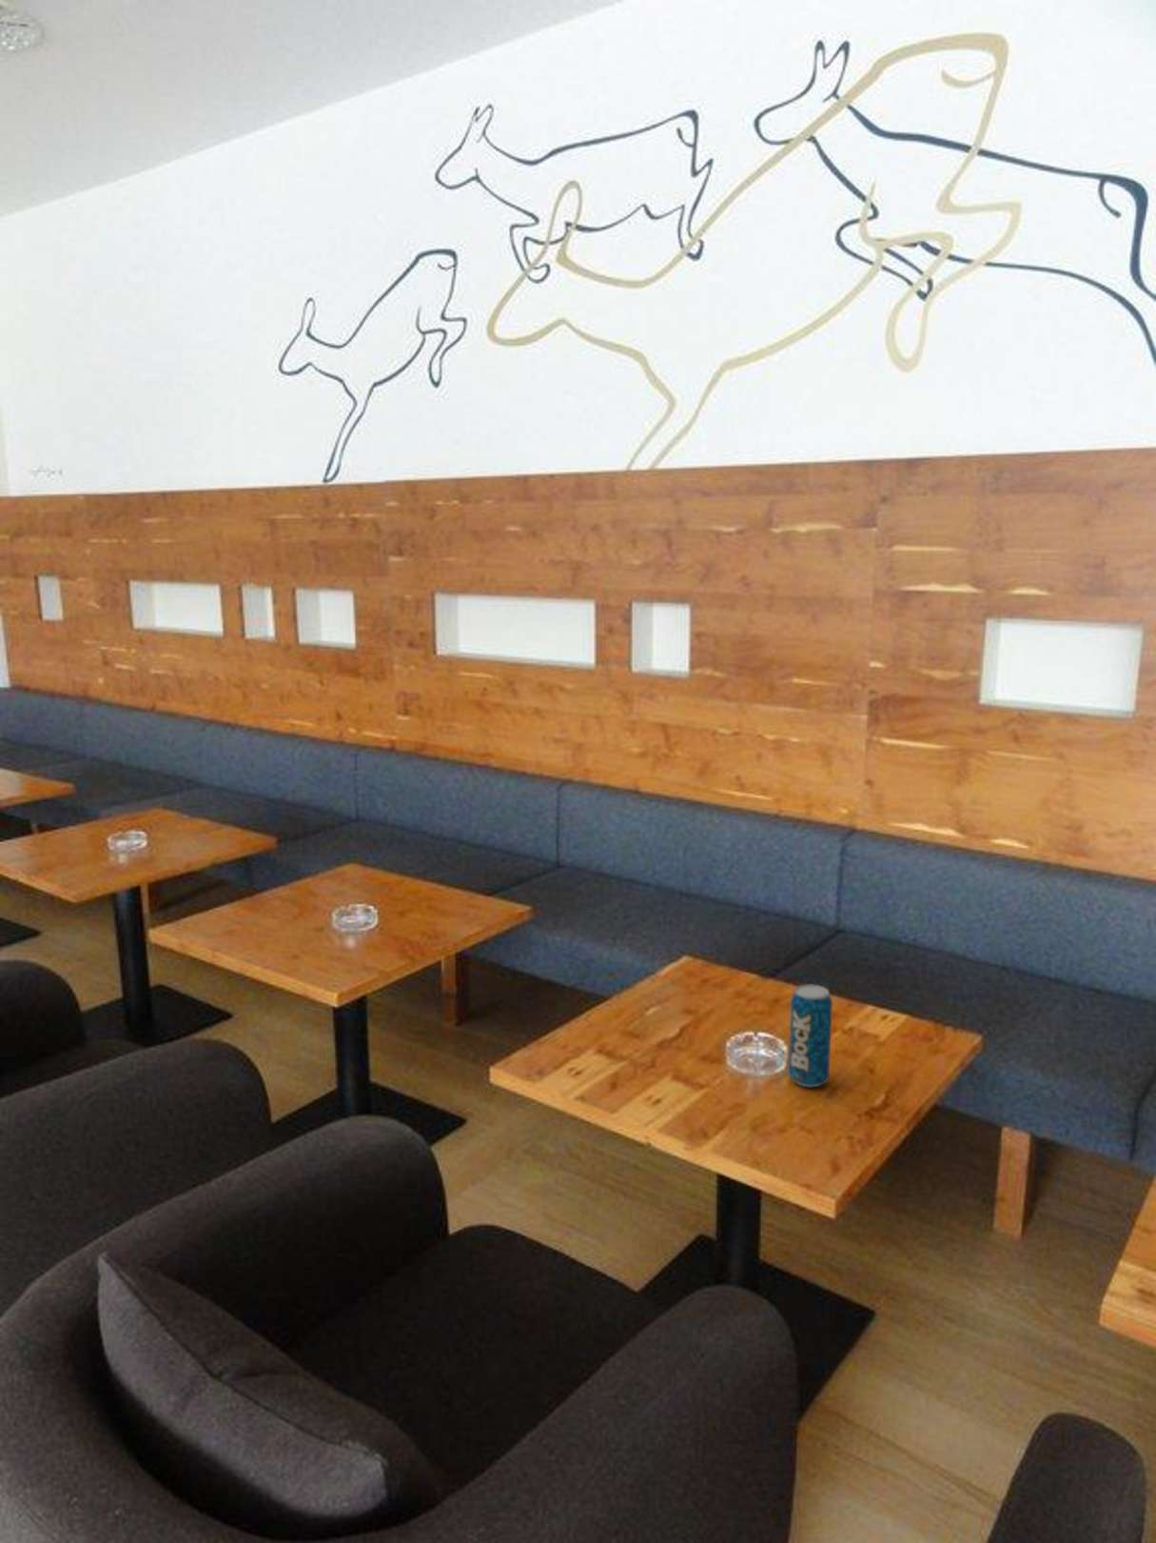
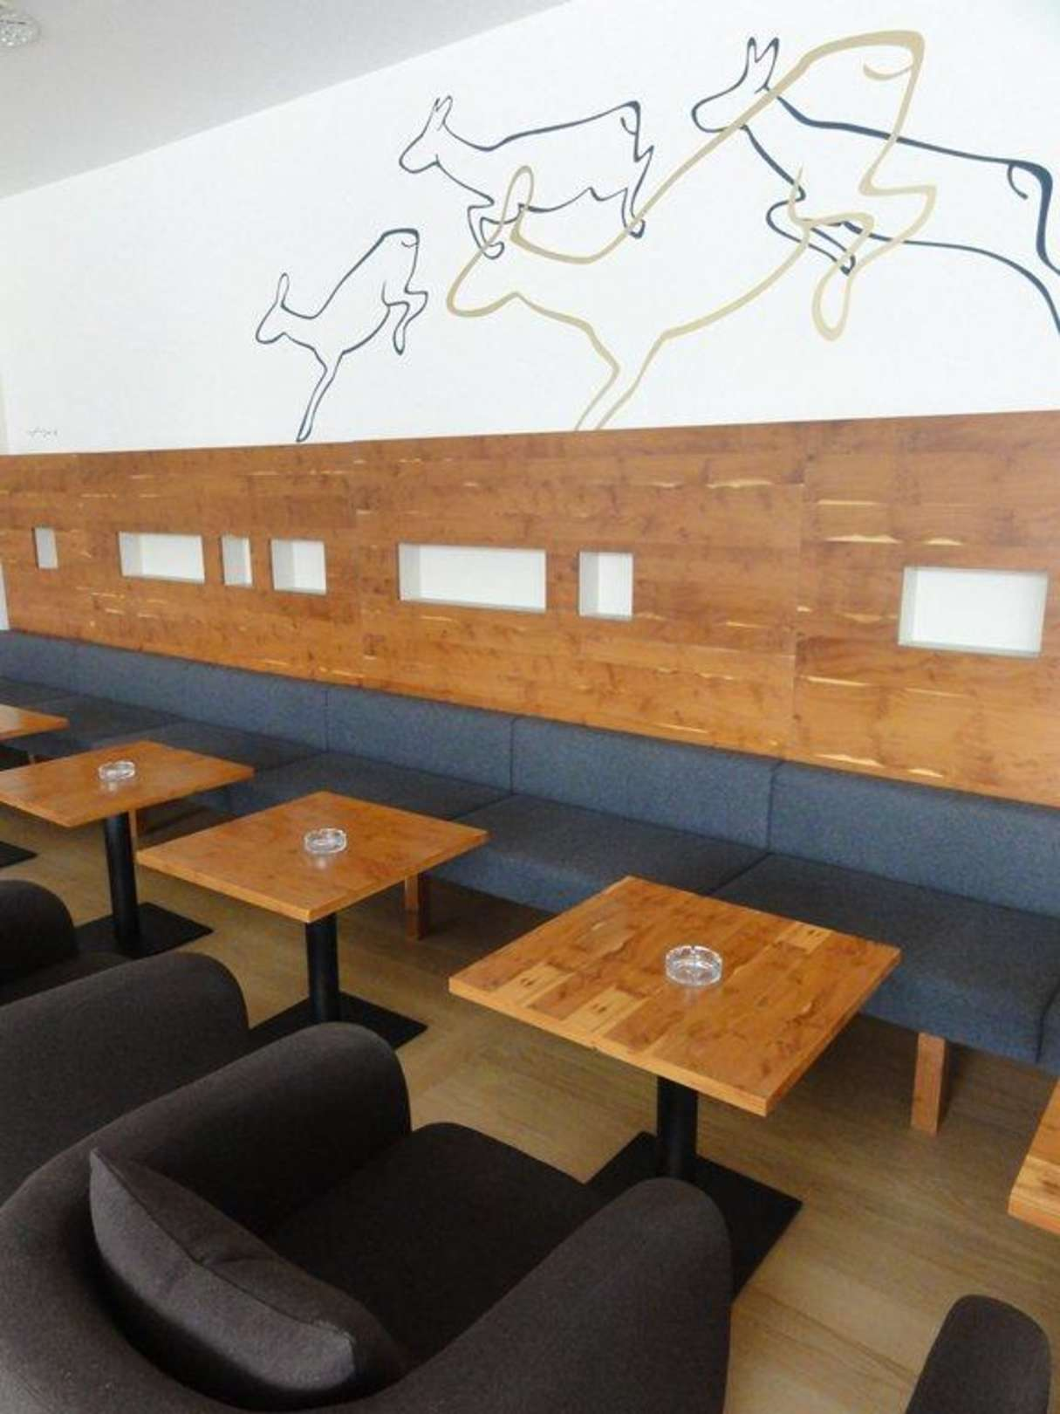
- beverage can [788,984,833,1087]
